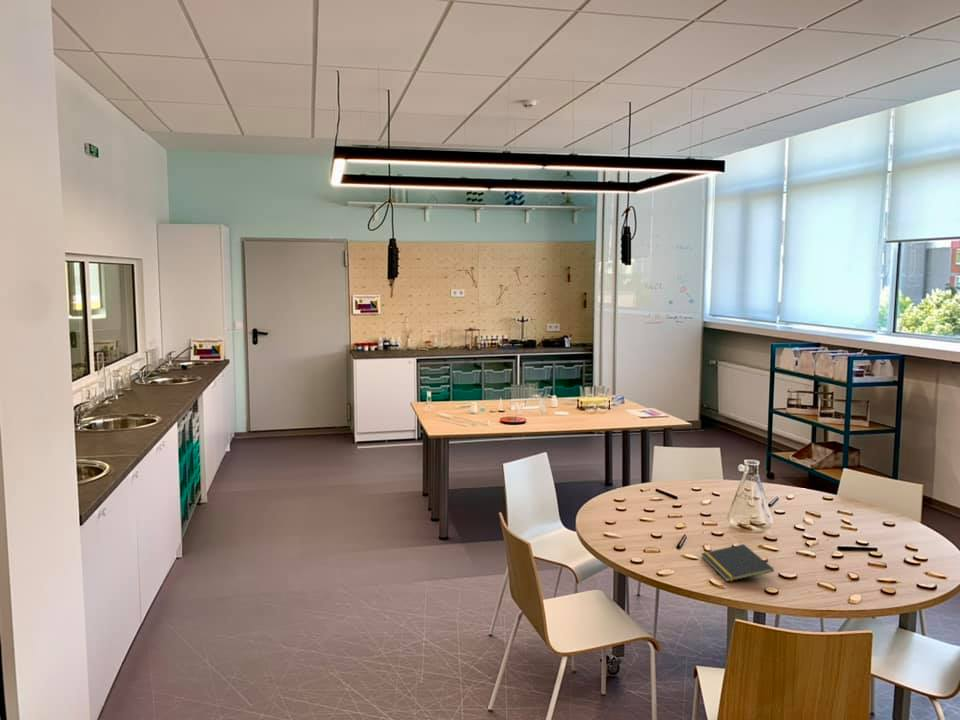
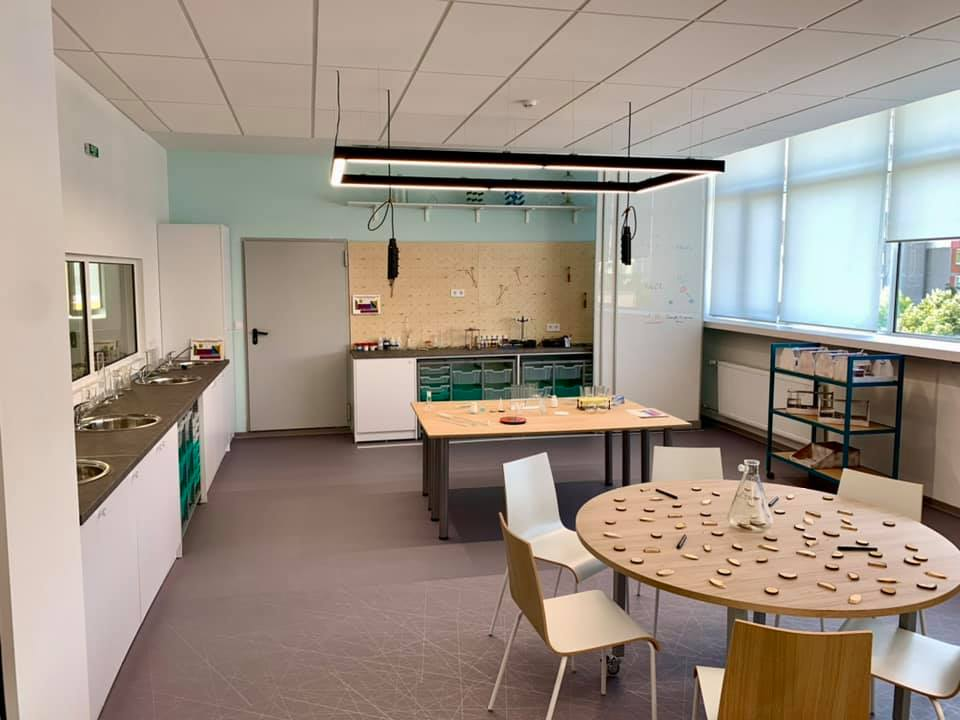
- notepad [700,543,775,583]
